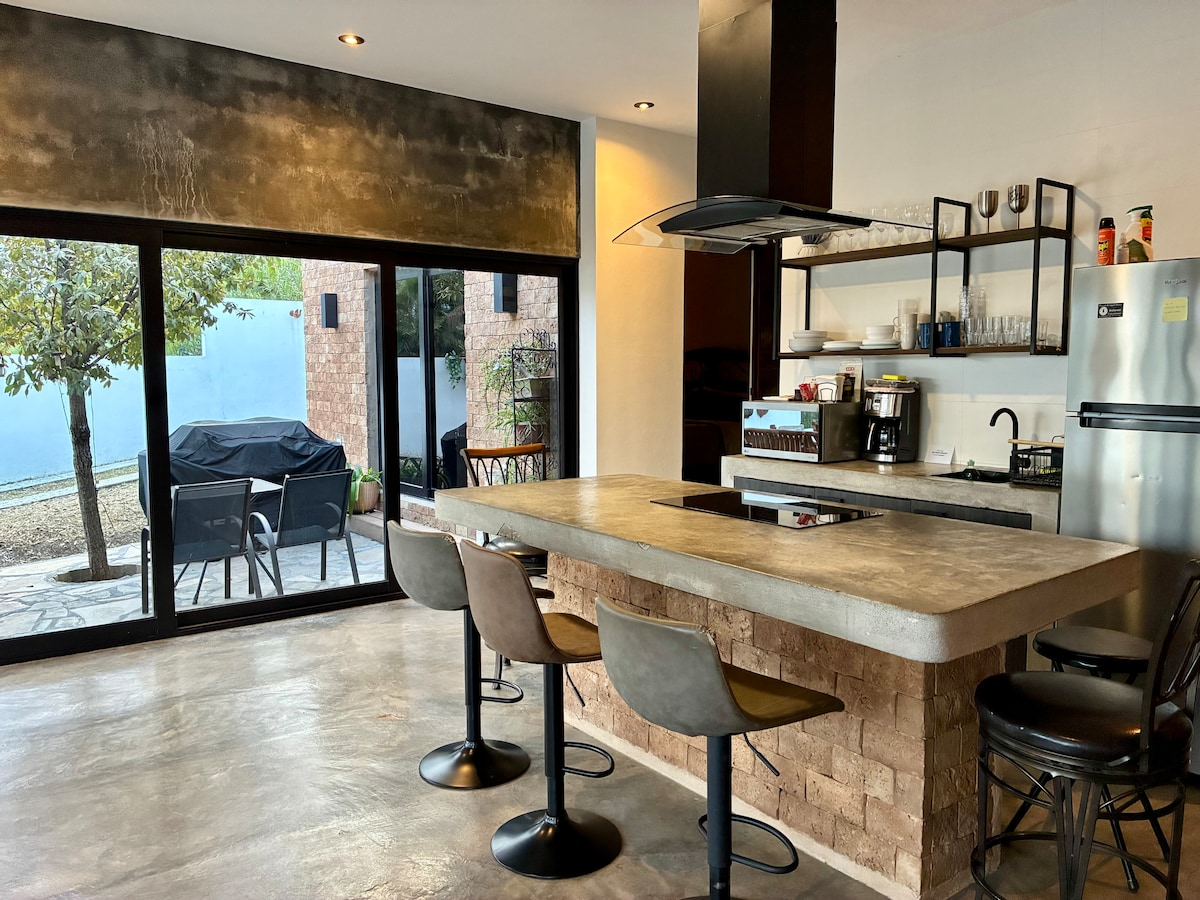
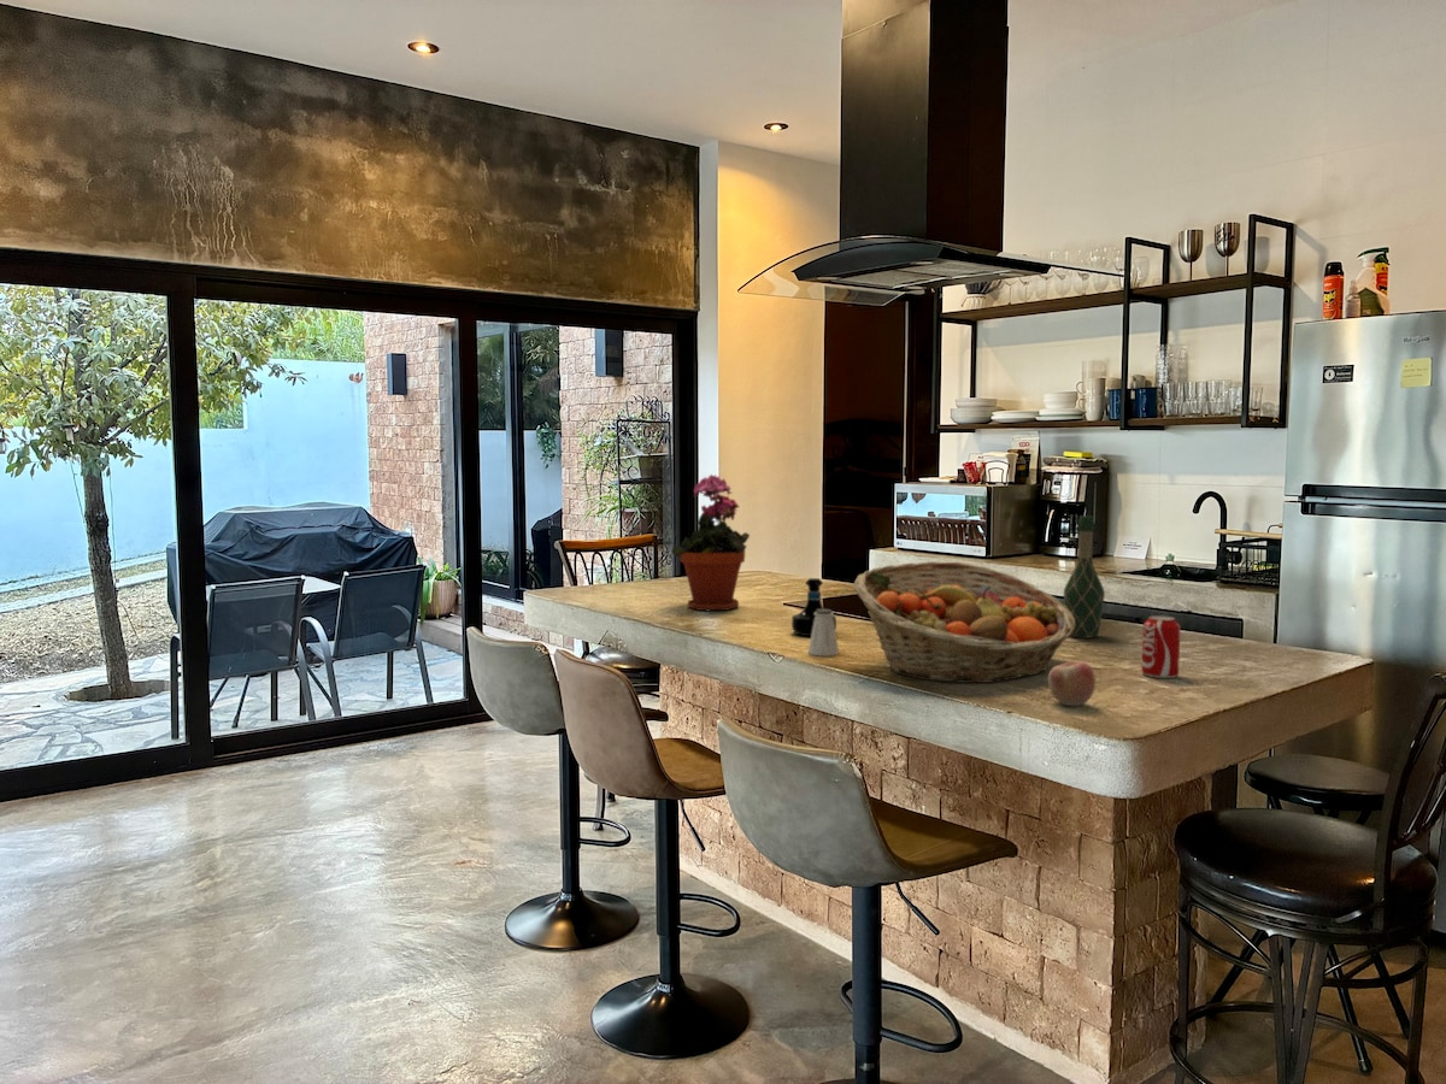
+ potted plant [671,473,751,612]
+ wine bottle [1063,514,1106,638]
+ fruit basket [853,560,1075,684]
+ apple [1047,661,1097,707]
+ beverage can [1140,614,1182,679]
+ tequila bottle [790,577,837,637]
+ saltshaker [807,608,840,658]
